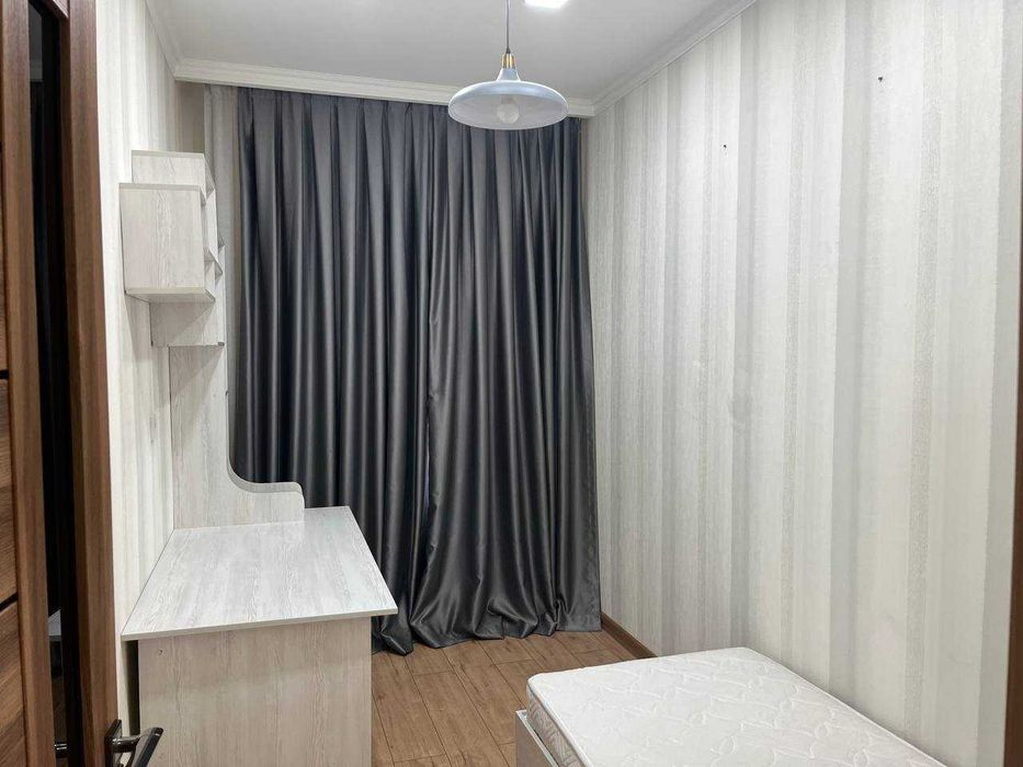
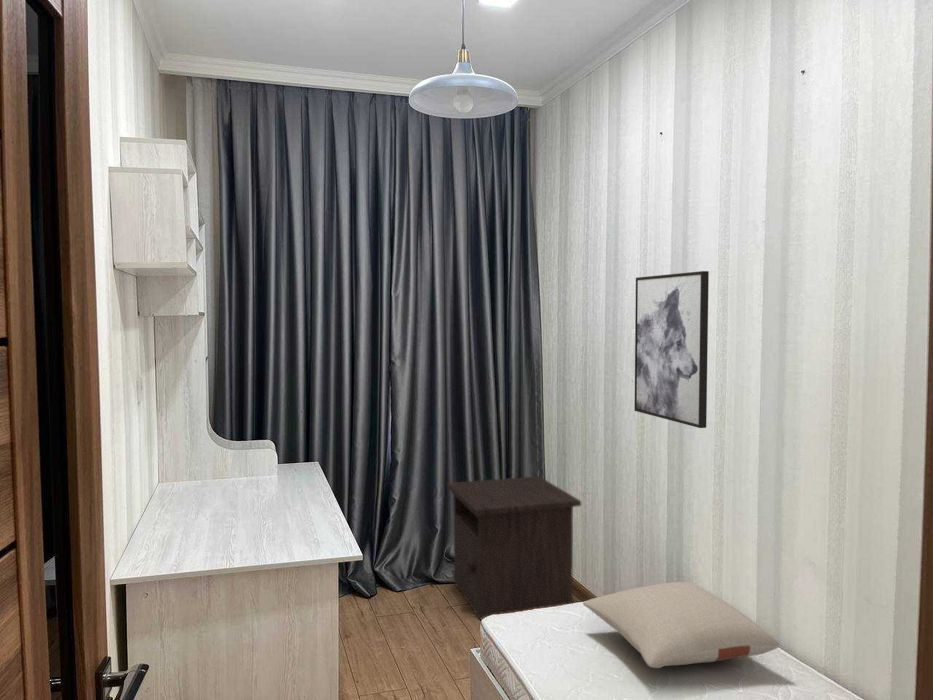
+ nightstand [446,475,582,621]
+ pillow [582,581,780,669]
+ wall art [634,270,710,429]
